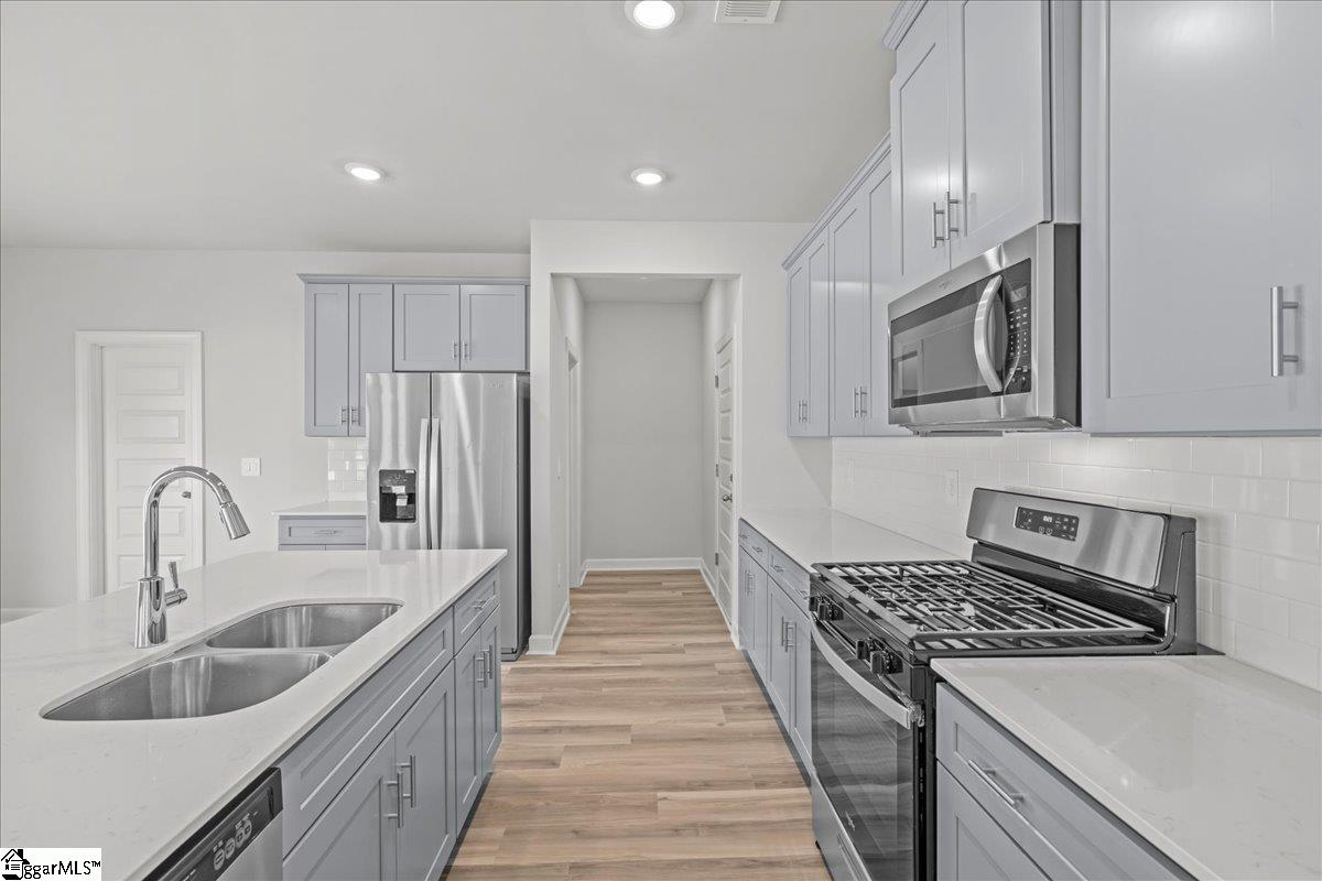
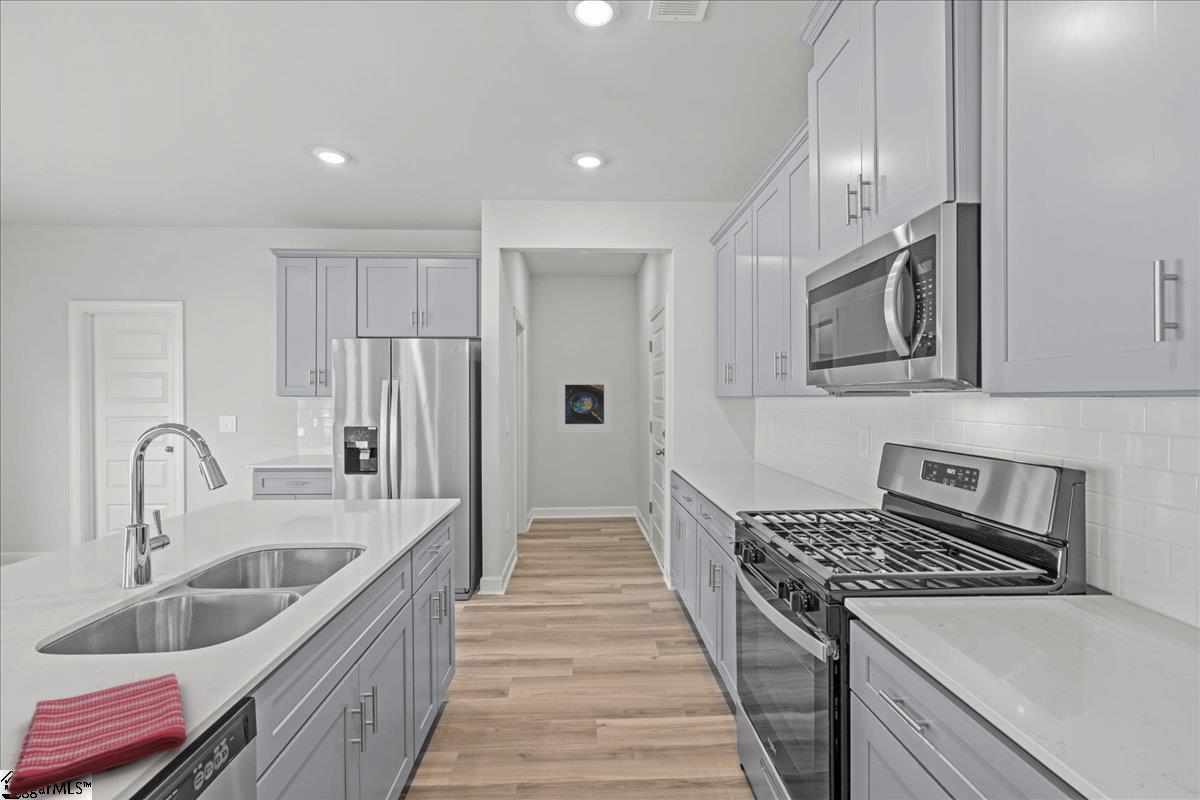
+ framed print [556,375,613,434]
+ dish towel [6,672,188,799]
